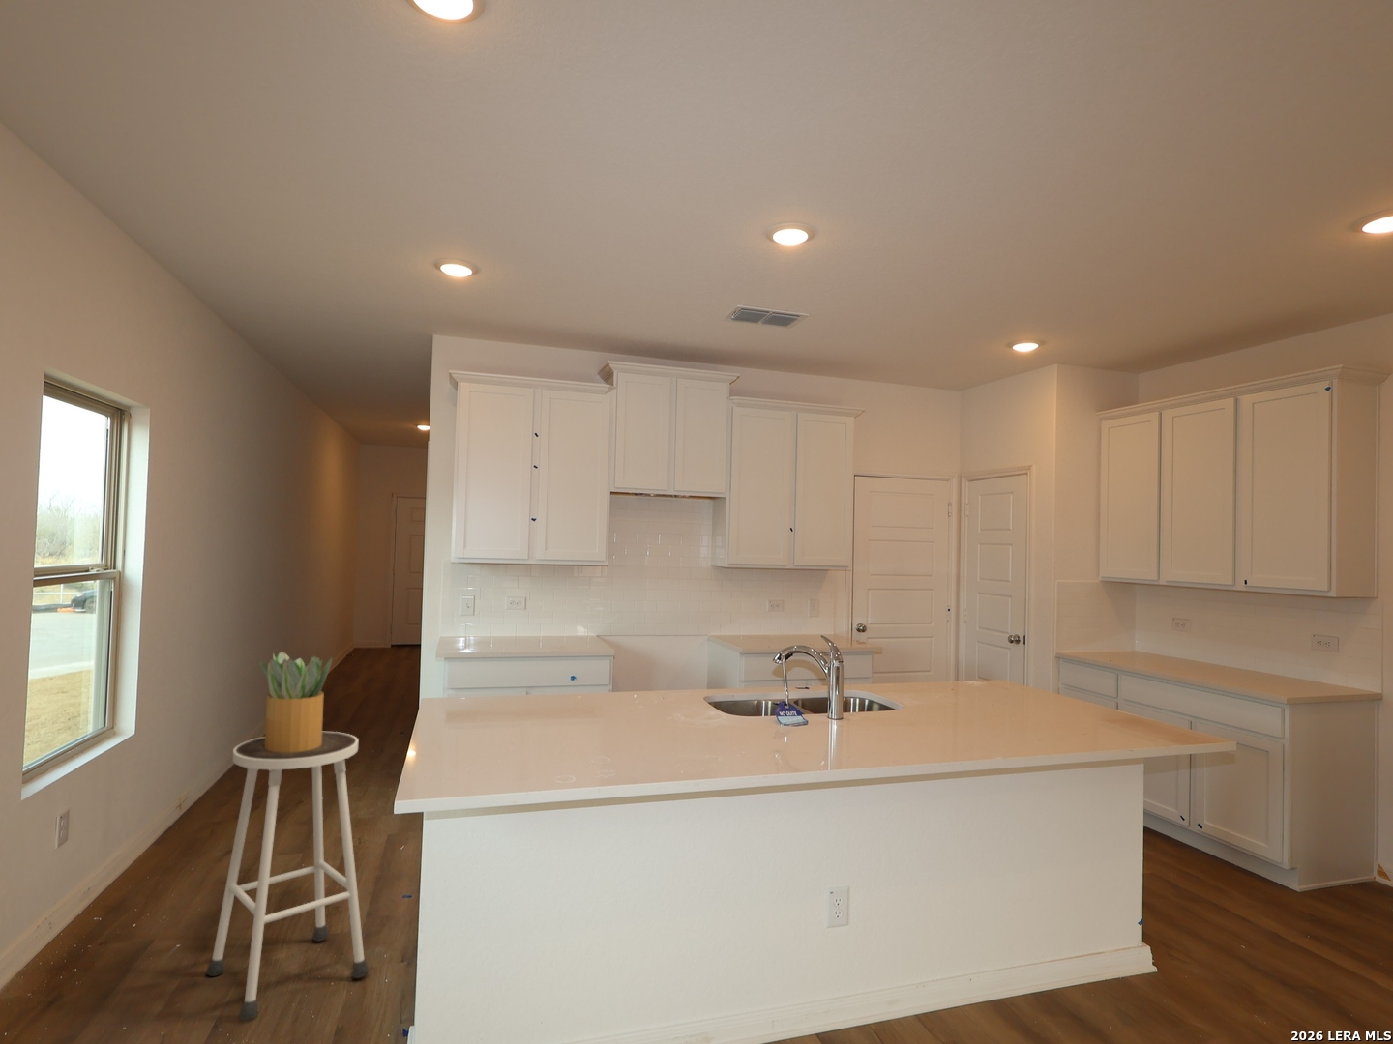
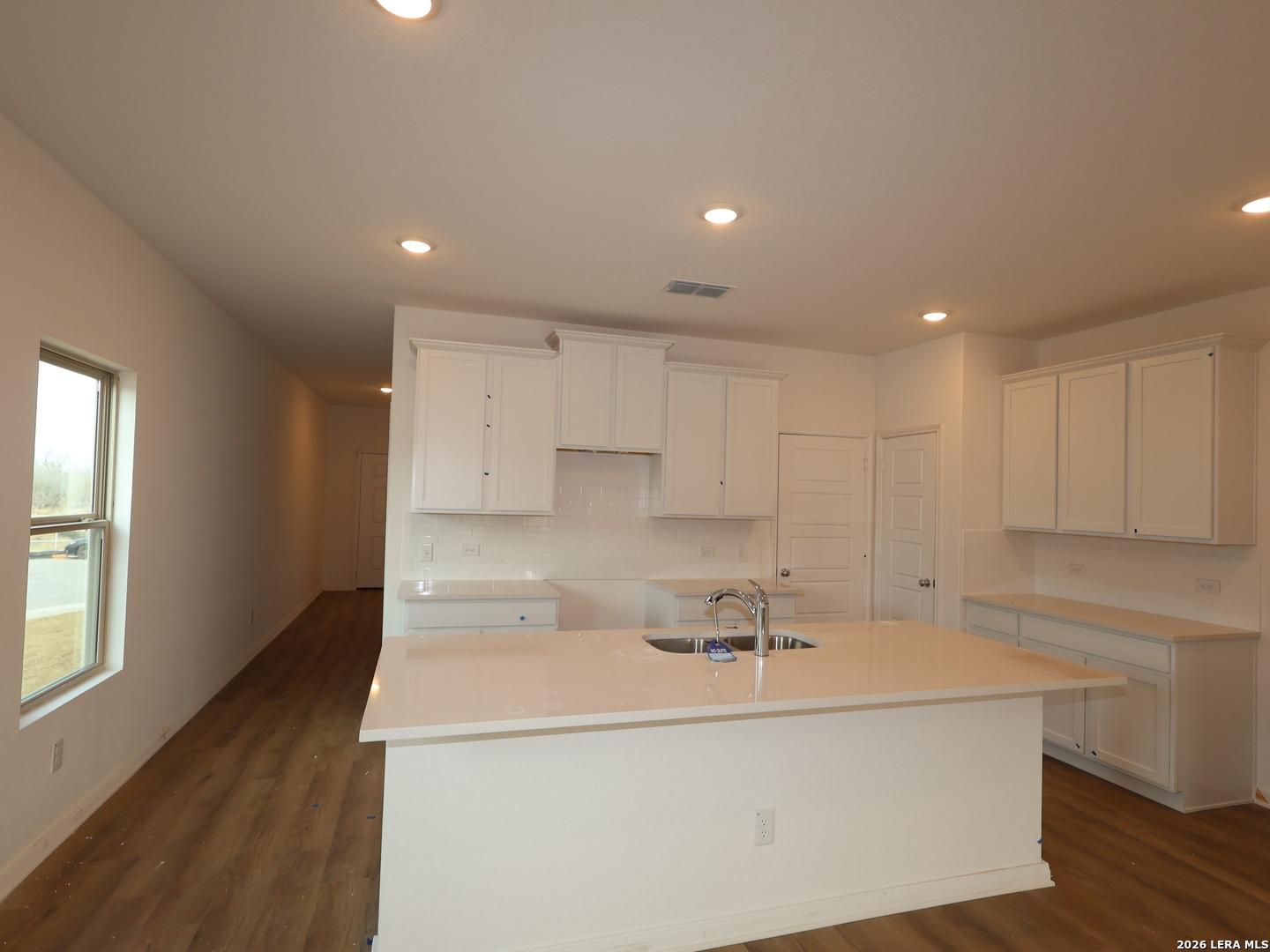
- potted plant [258,650,333,752]
- stool [205,730,370,1022]
